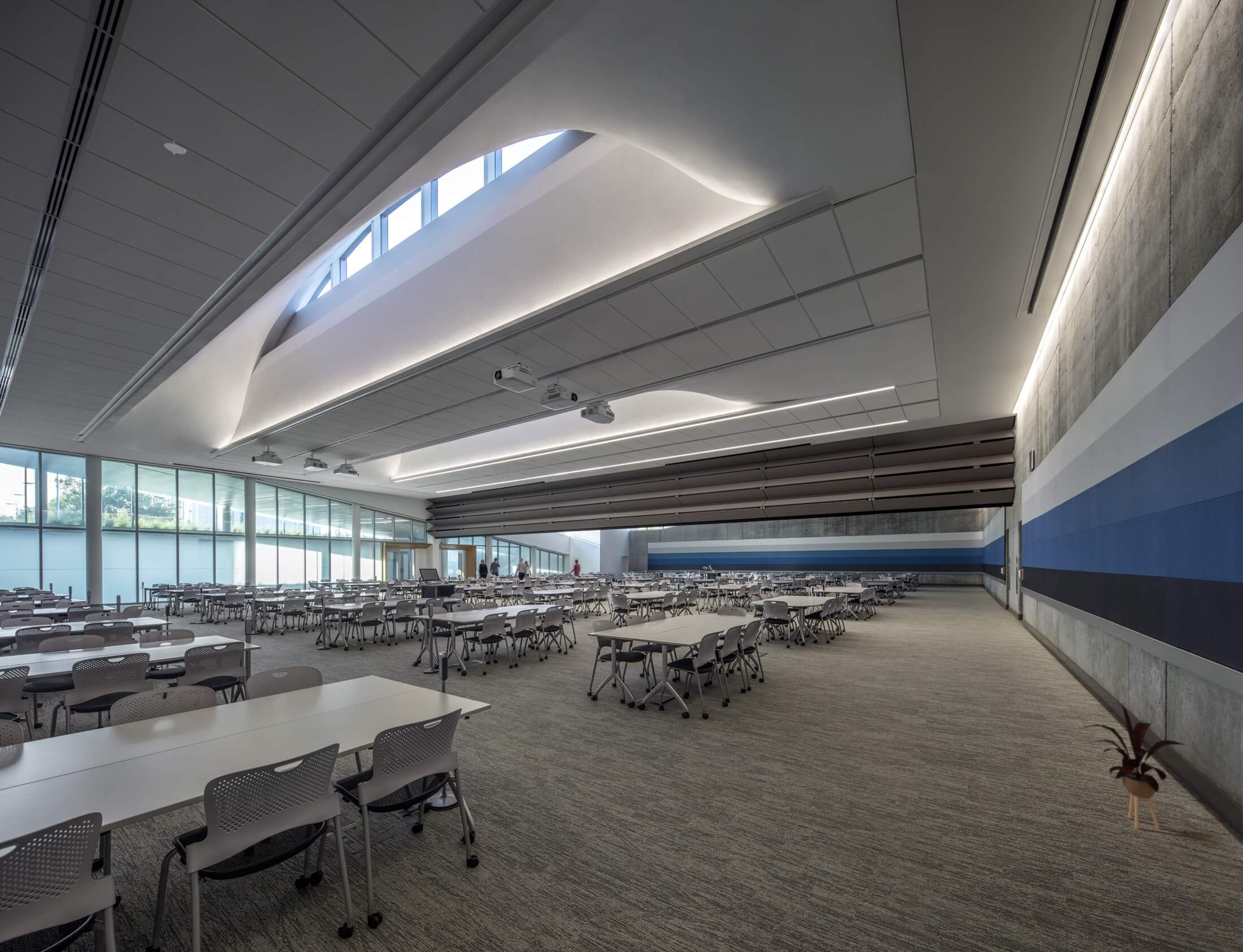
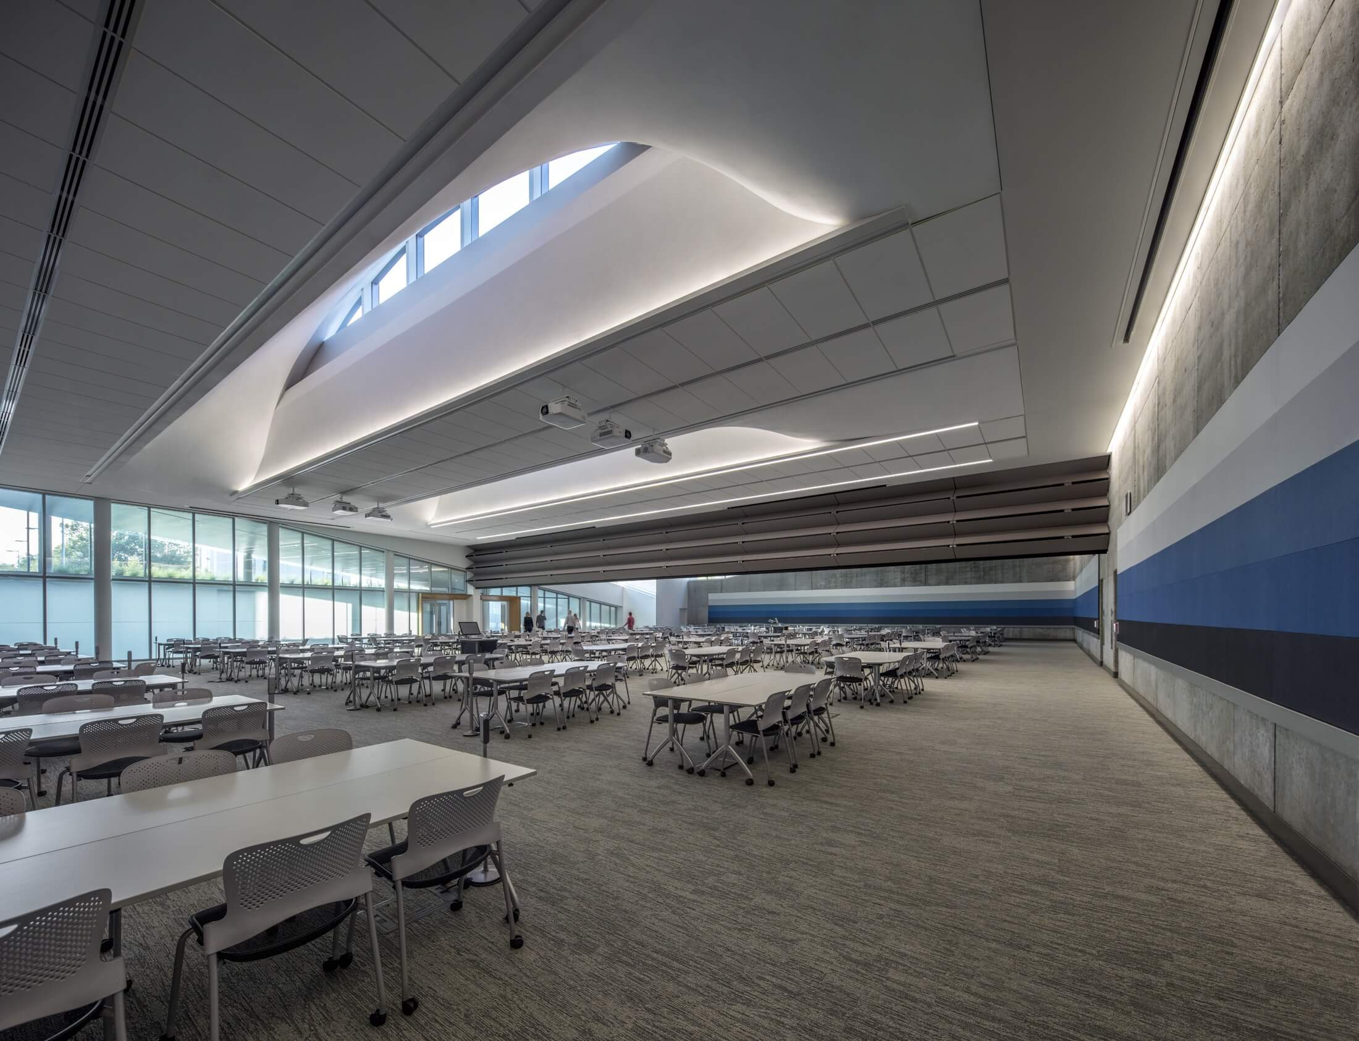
- recessed light [163,140,186,155]
- house plant [1079,703,1187,829]
